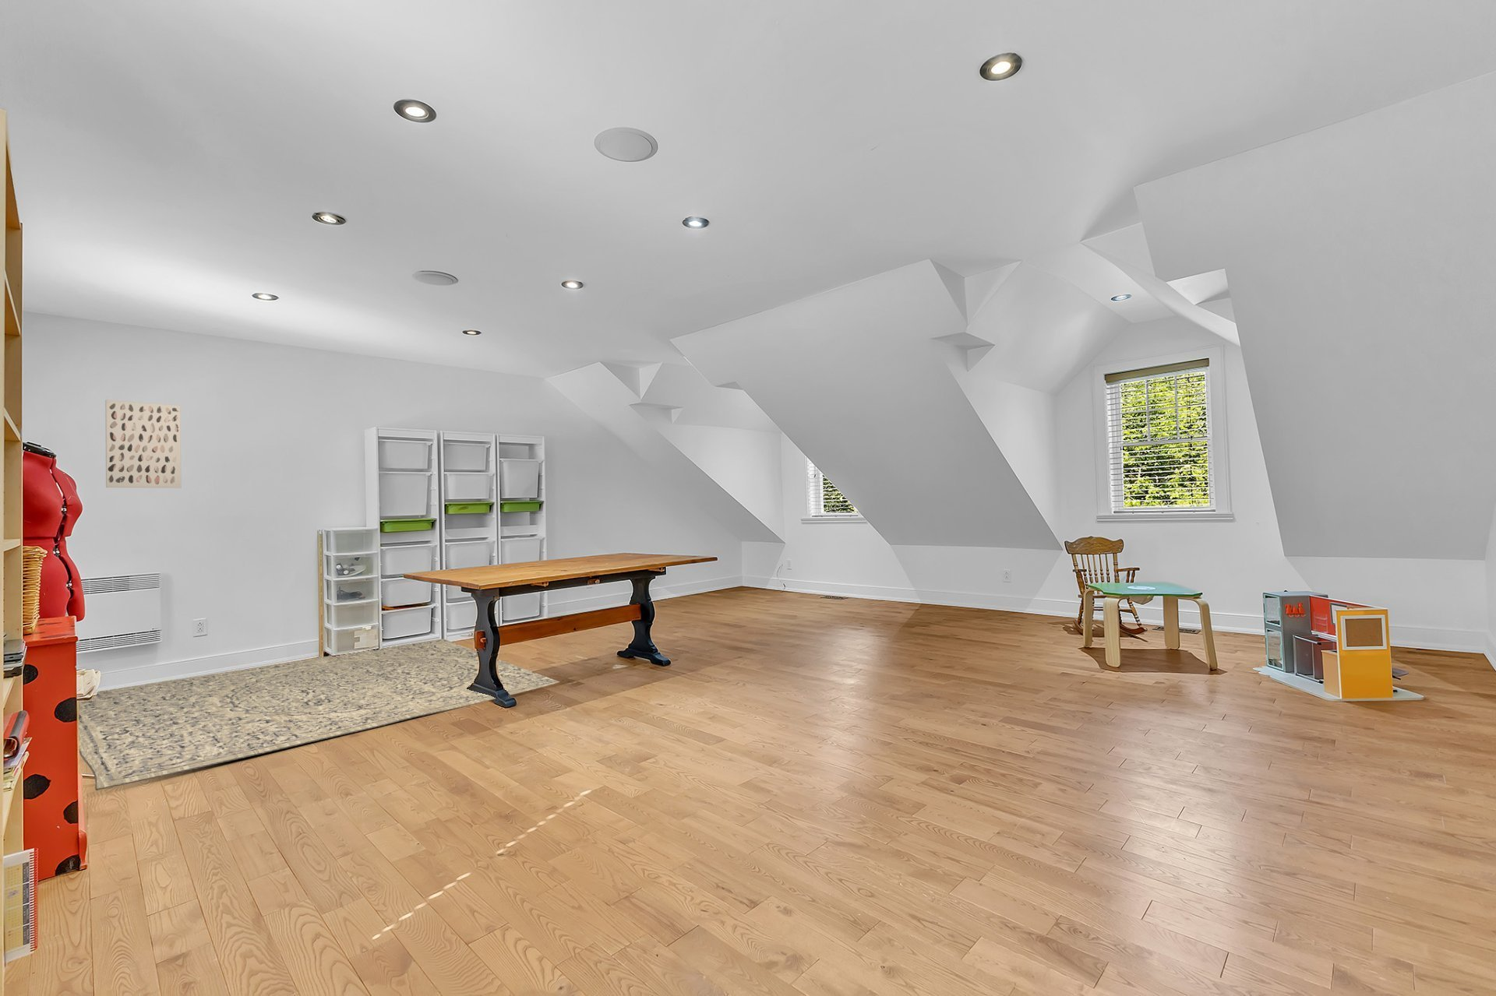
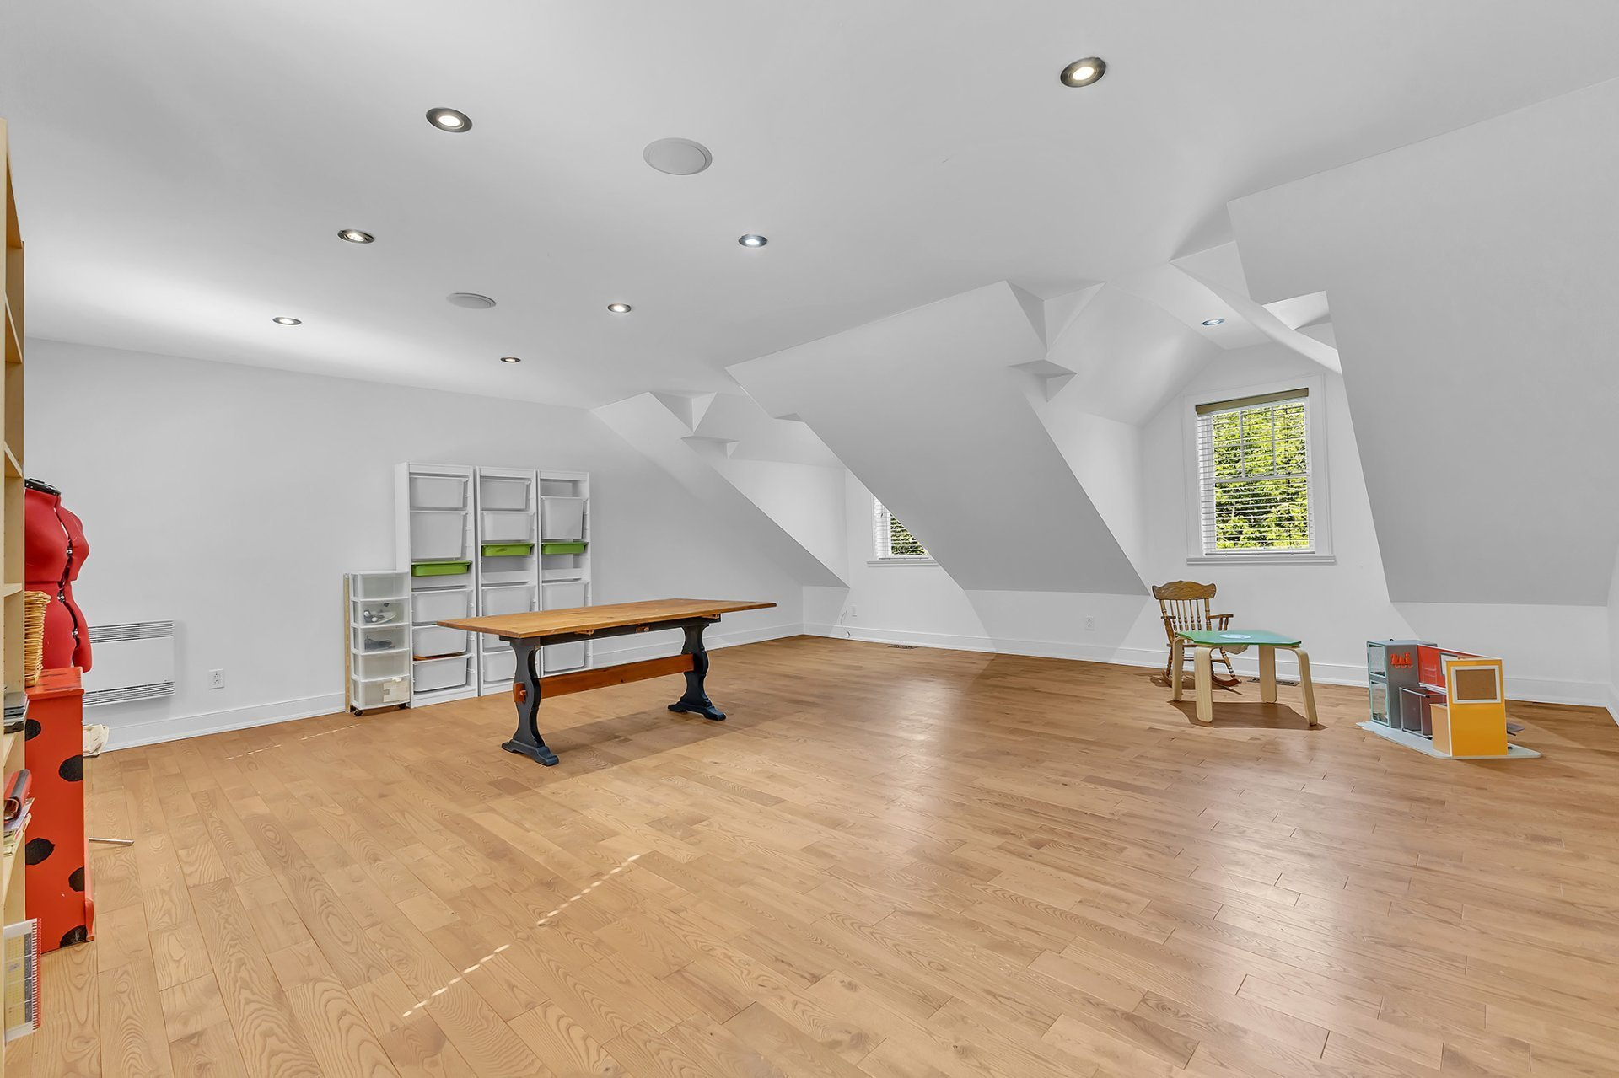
- wall art [105,399,181,489]
- rug [79,633,630,791]
